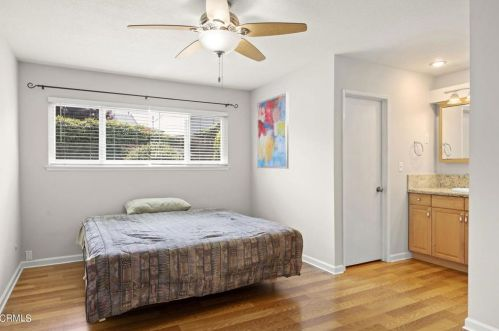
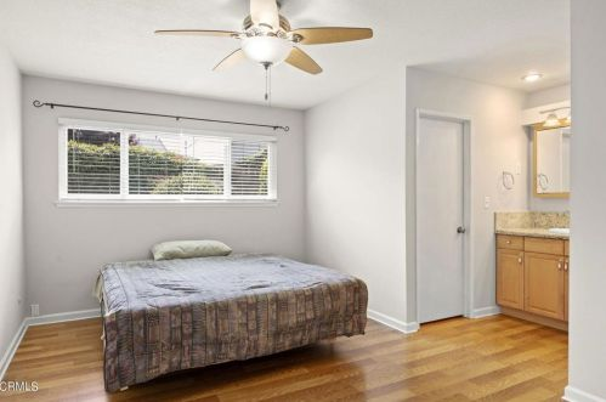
- wall art [256,92,290,170]
